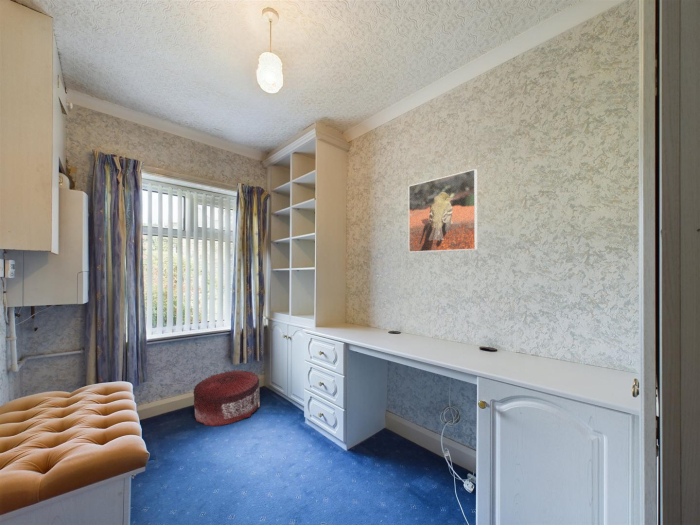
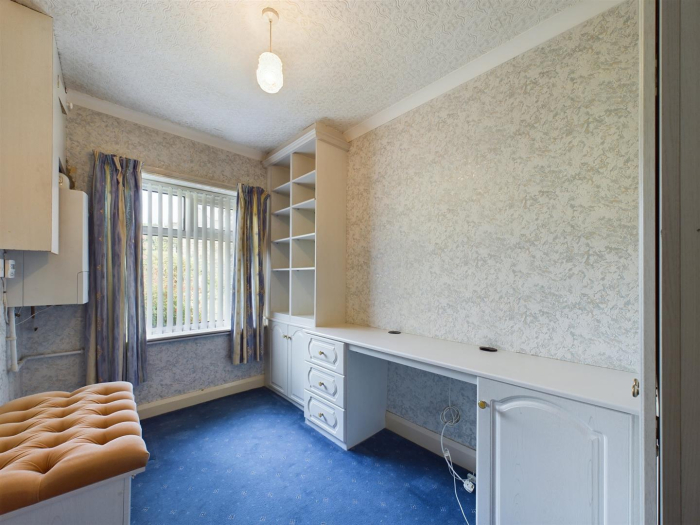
- pouf [192,369,261,427]
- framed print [408,168,478,253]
